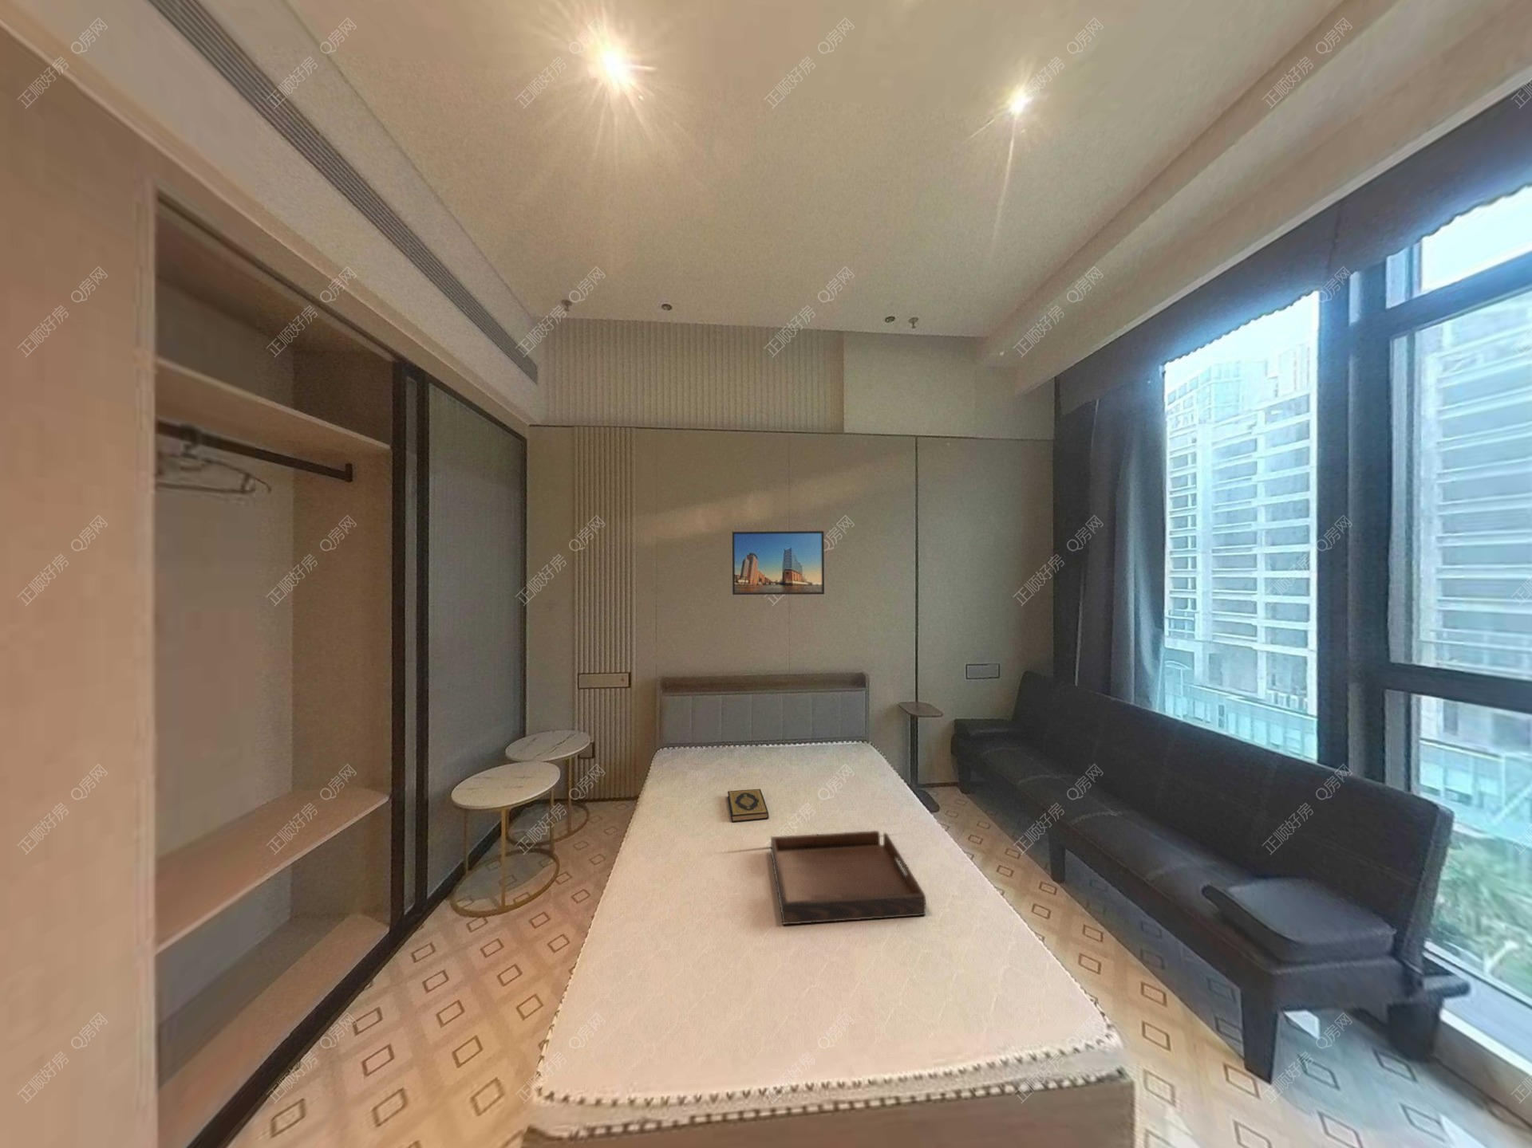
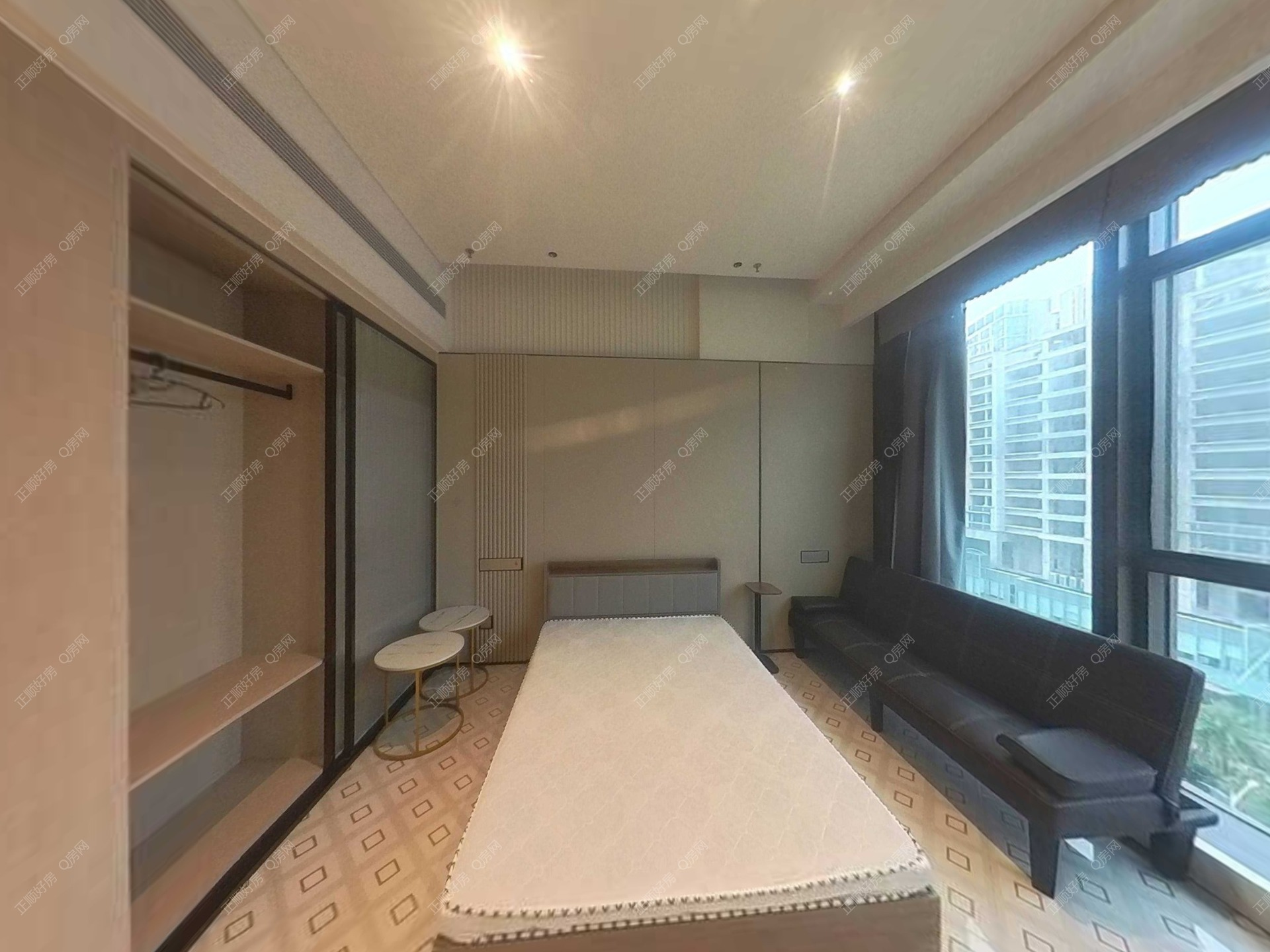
- hardback book [727,789,770,822]
- serving tray [770,830,926,926]
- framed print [732,531,825,596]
